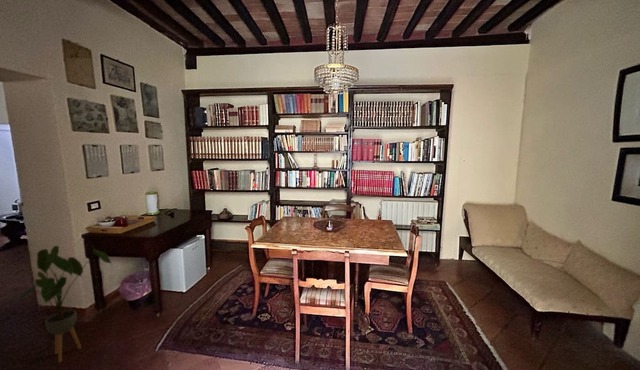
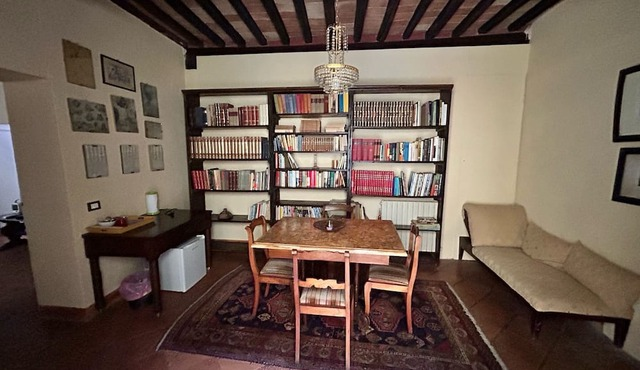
- house plant [15,244,113,364]
